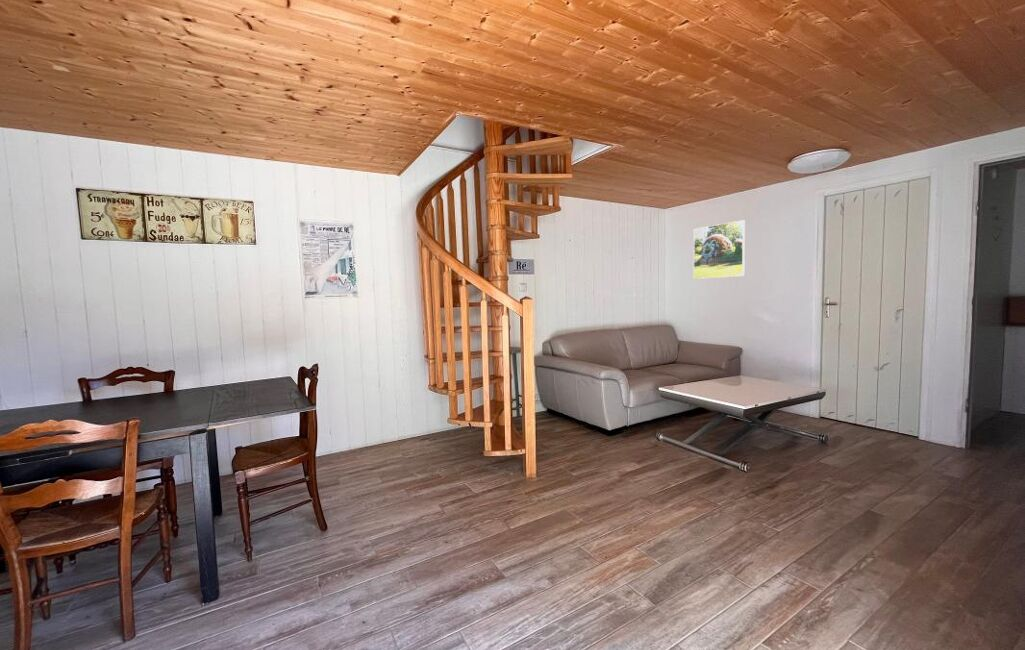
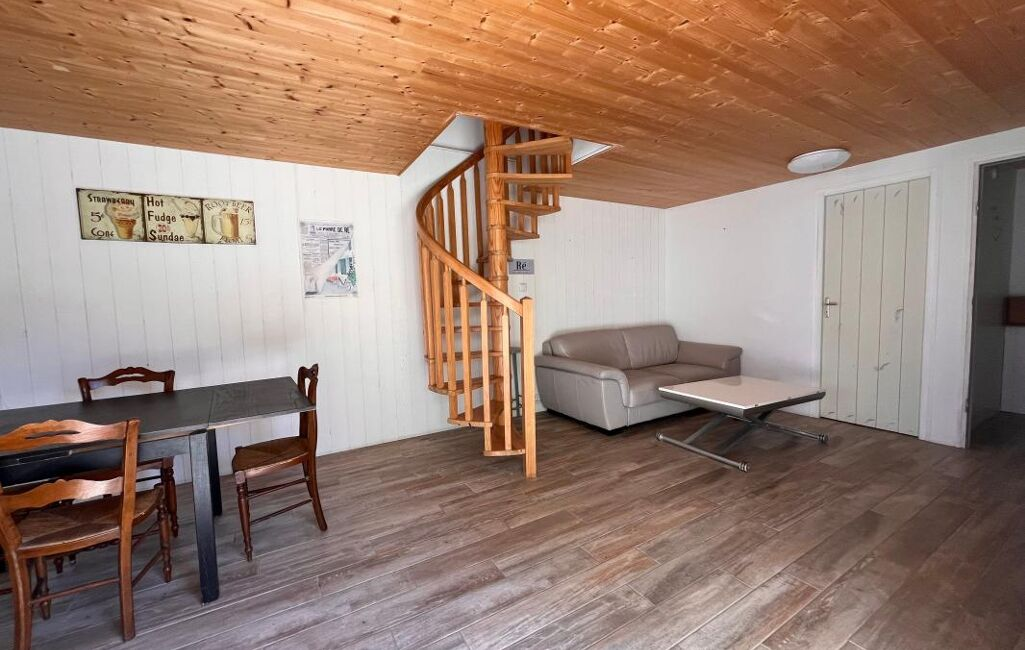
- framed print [693,219,746,280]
